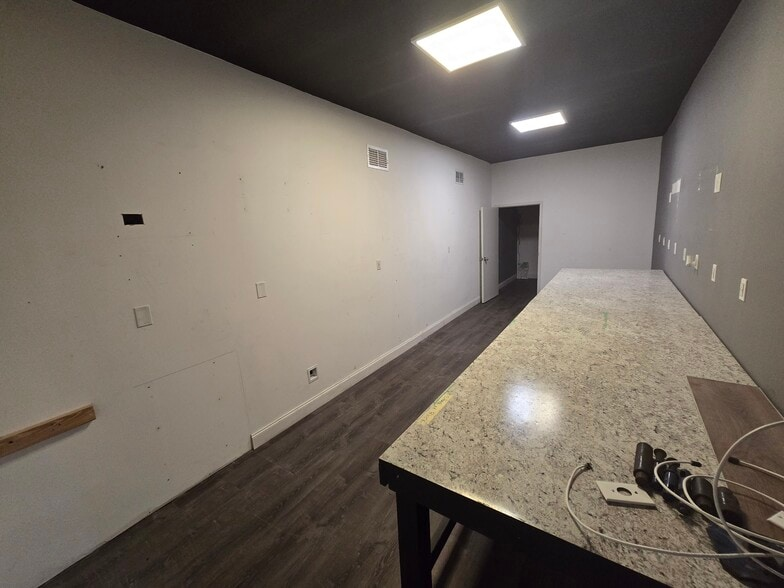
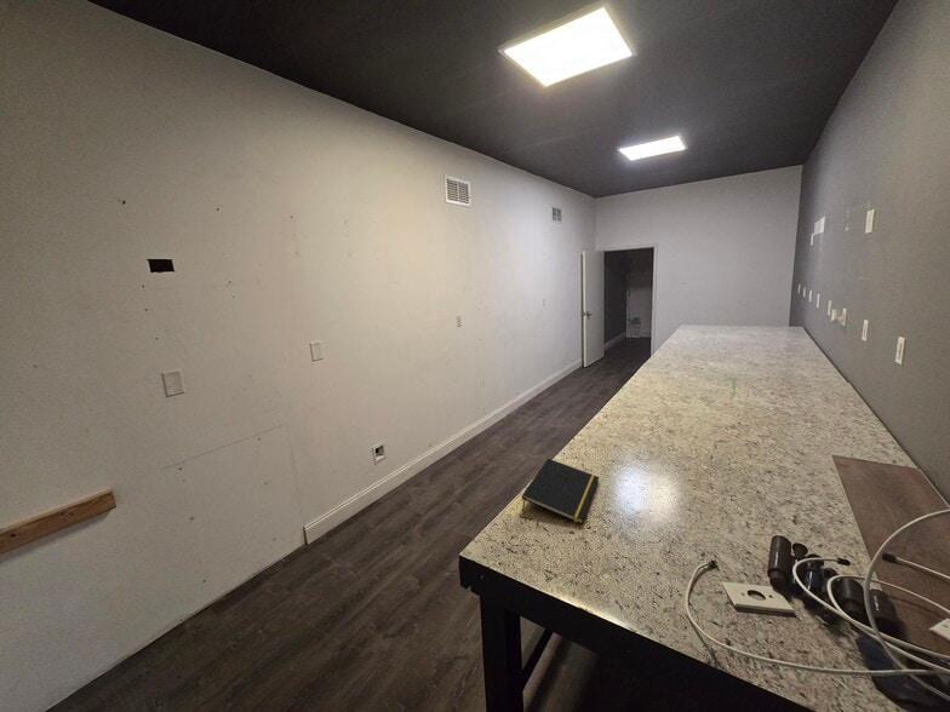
+ notepad [521,458,600,526]
